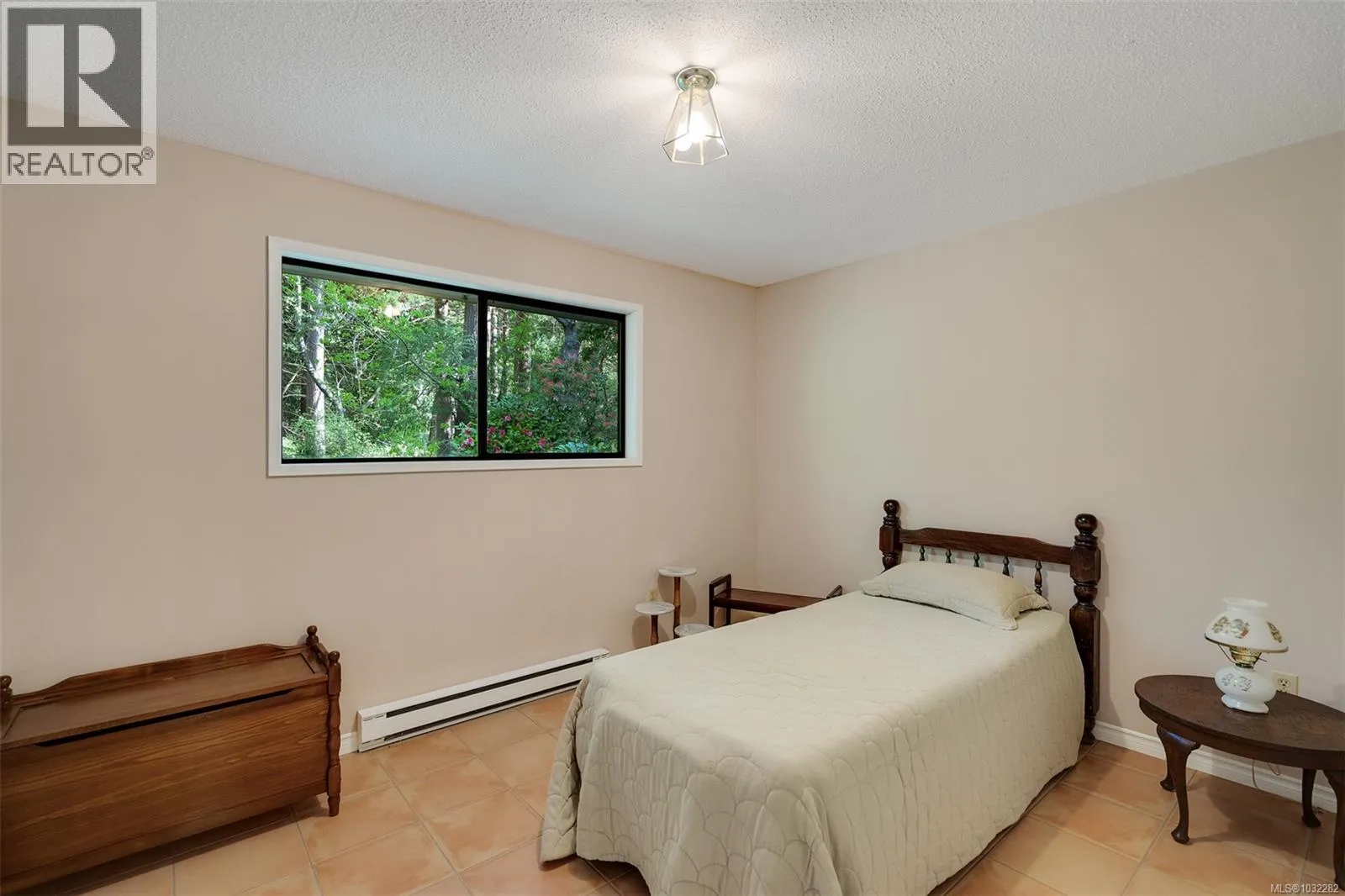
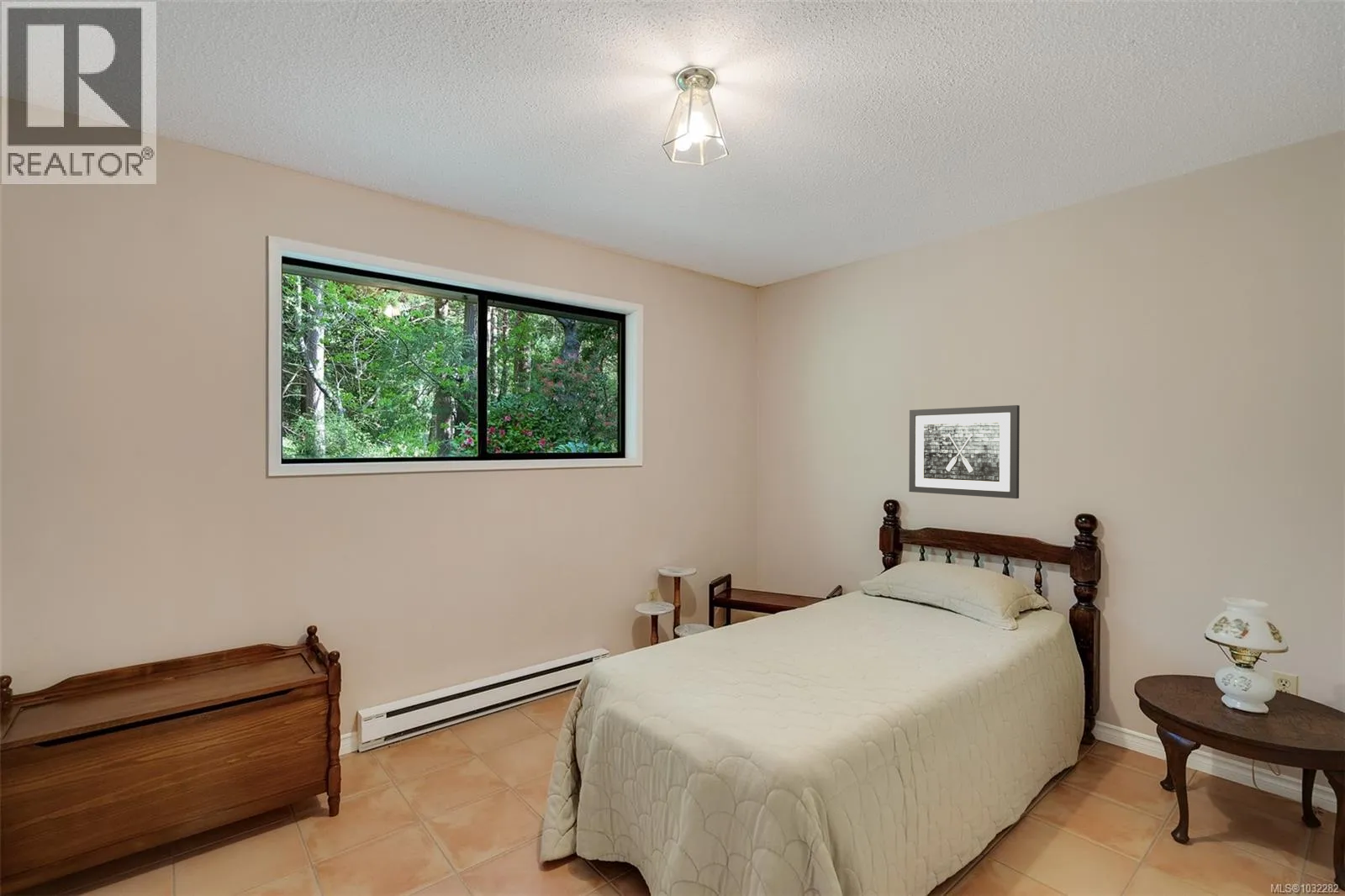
+ wall art [908,404,1021,499]
